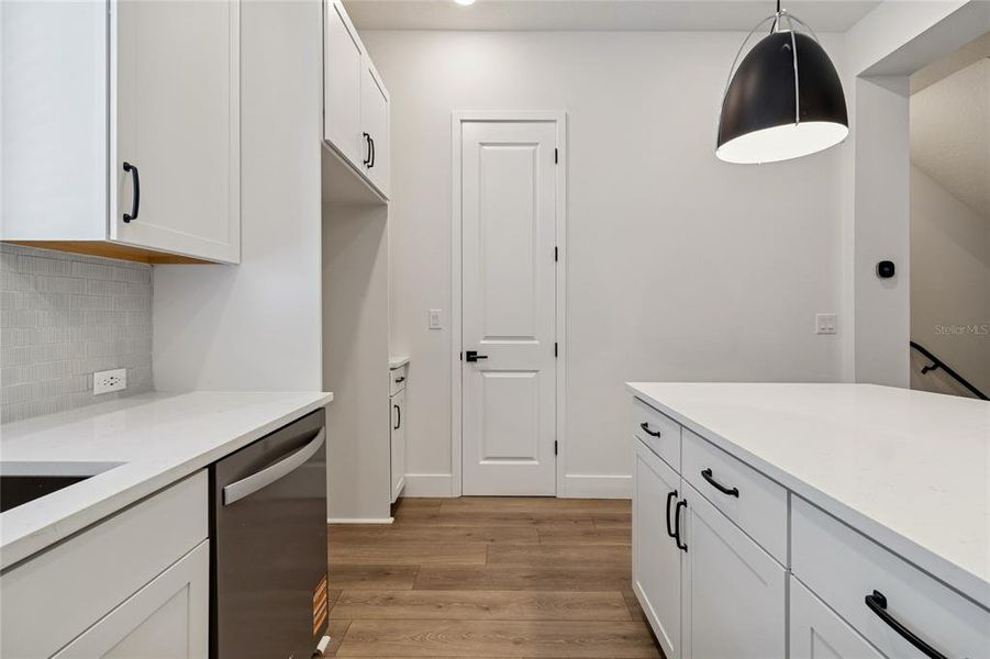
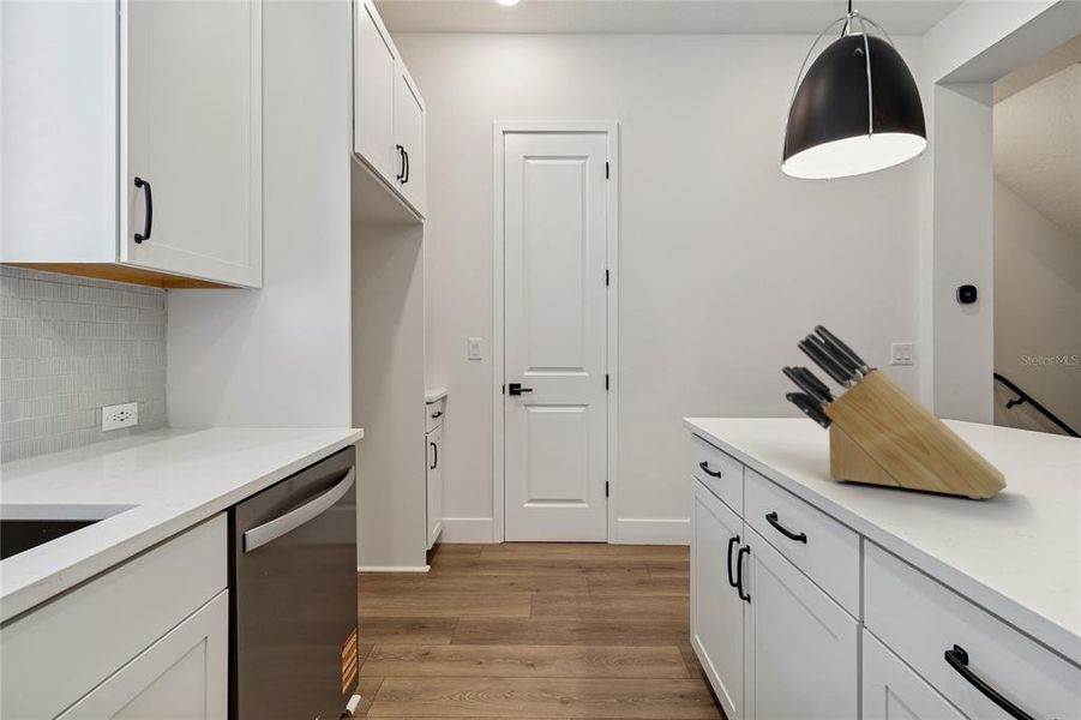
+ knife block [781,323,1008,500]
